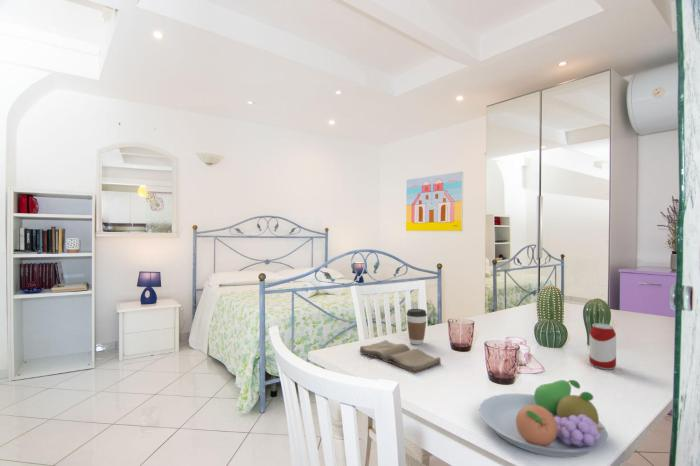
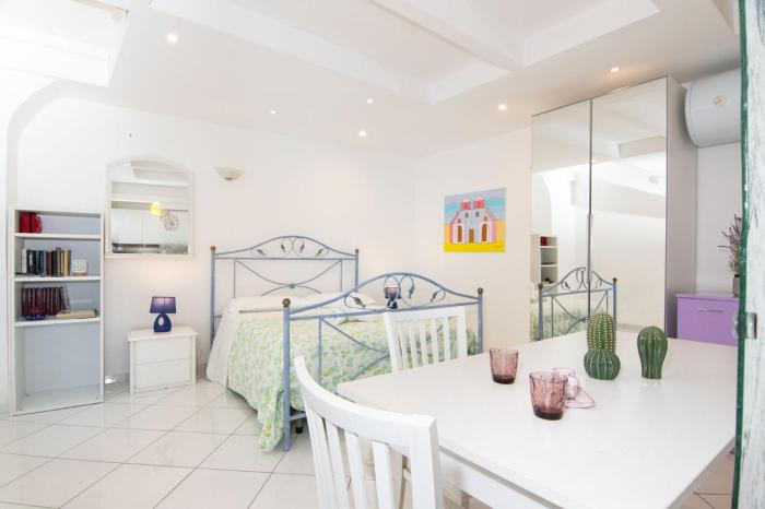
- beverage can [588,322,617,370]
- fruit bowl [478,379,609,458]
- diary [359,339,442,374]
- coffee cup [405,308,428,346]
